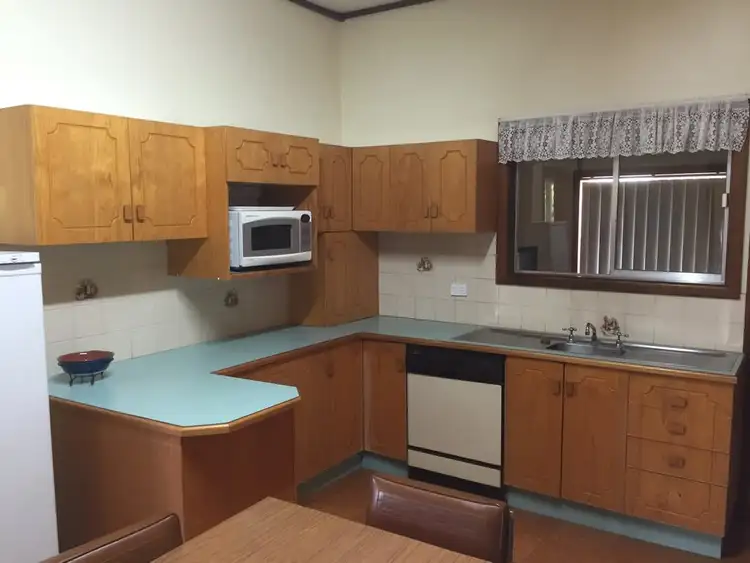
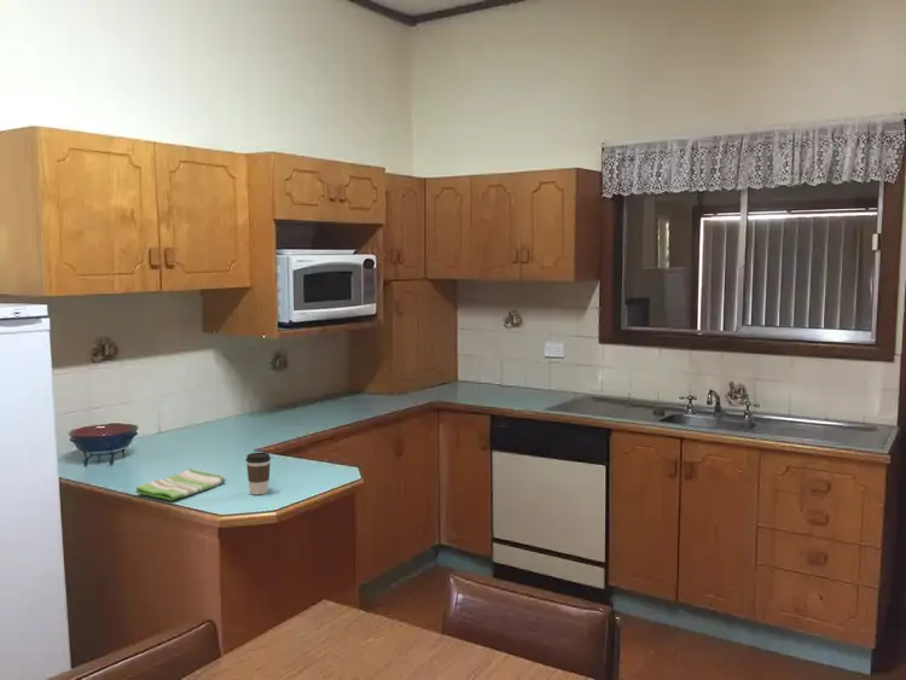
+ dish towel [134,467,227,501]
+ coffee cup [245,452,272,495]
